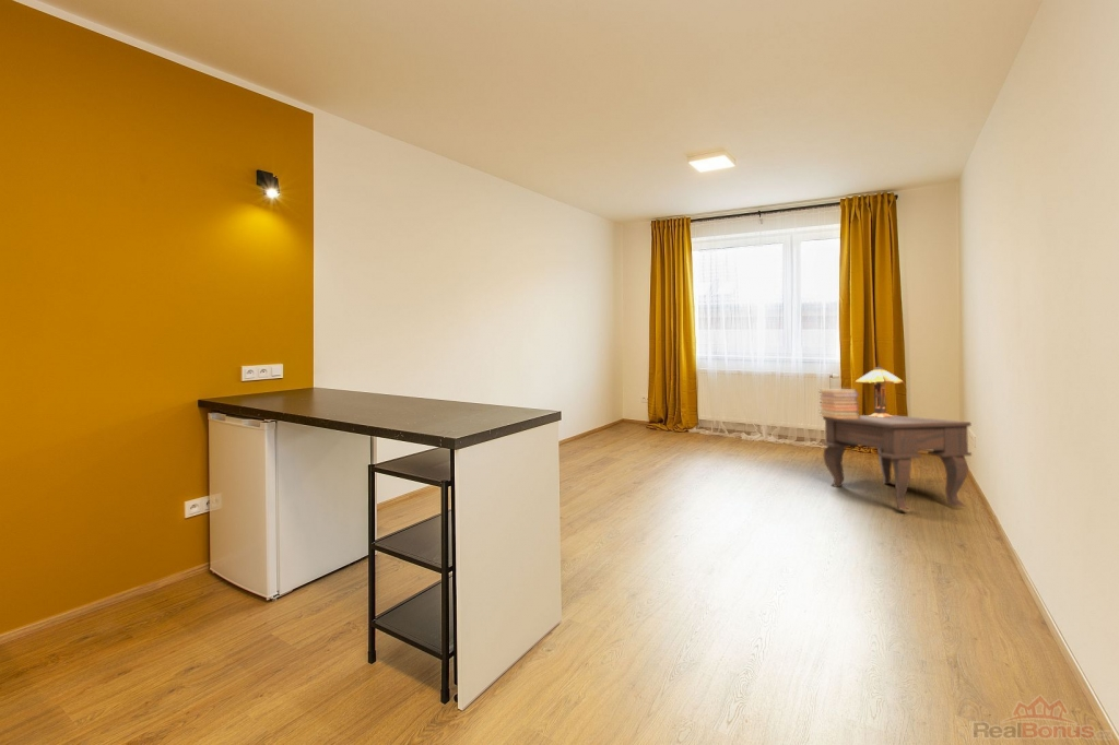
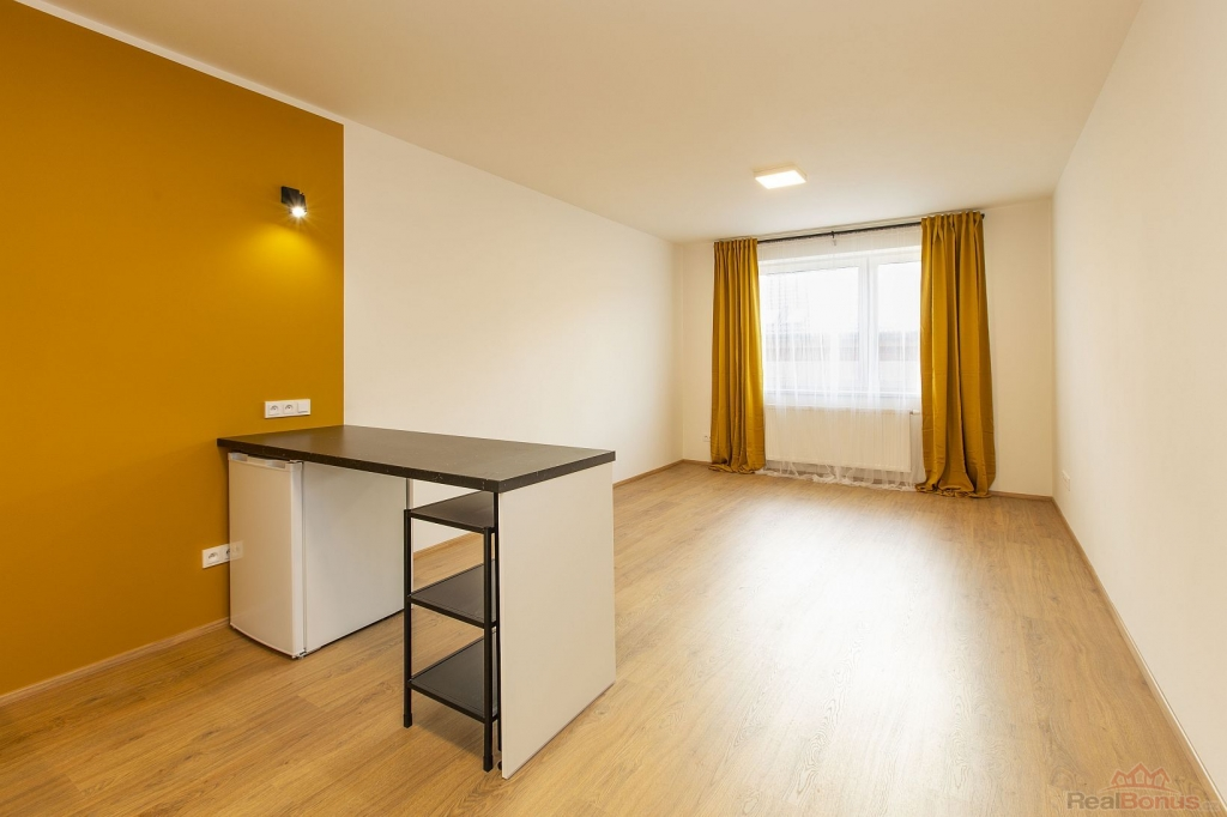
- table lamp [855,365,905,417]
- side table [822,414,973,510]
- book stack [817,388,860,418]
